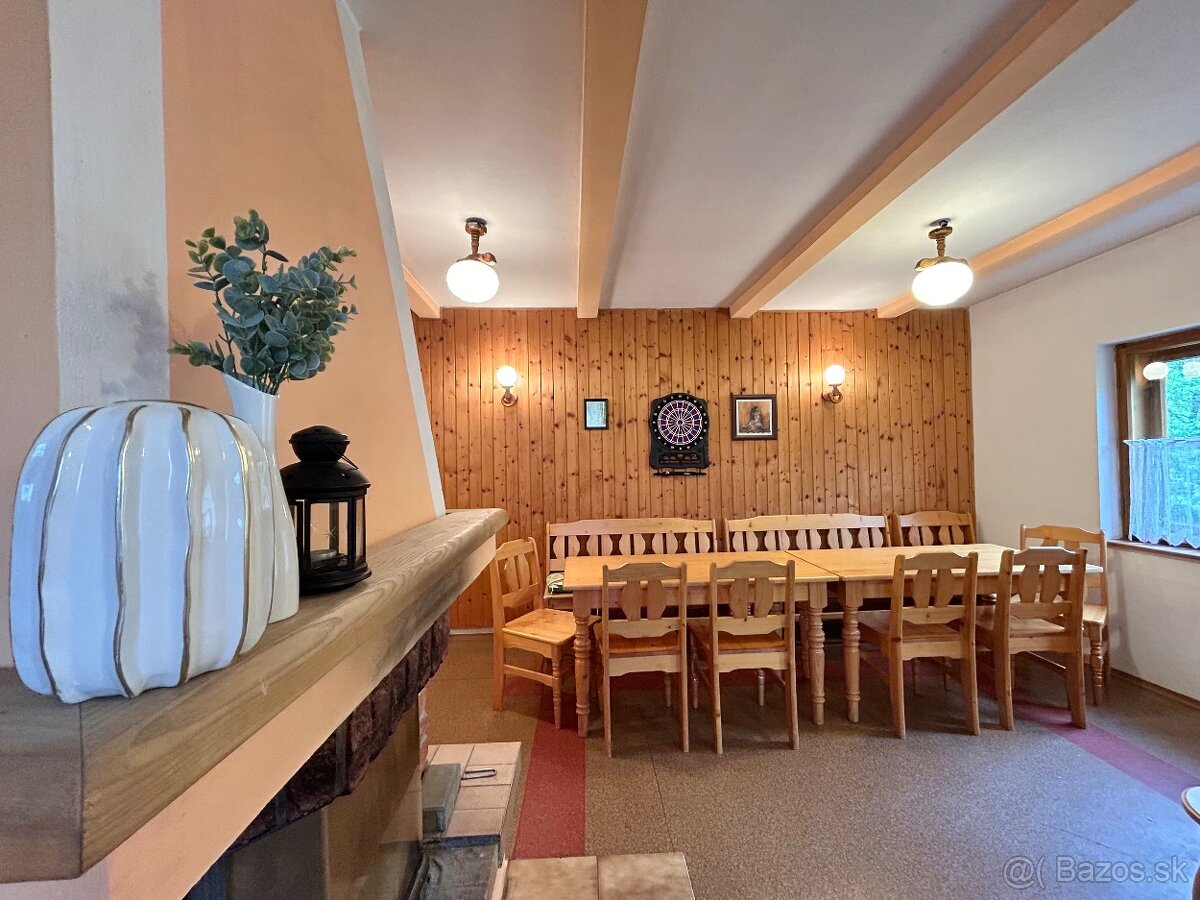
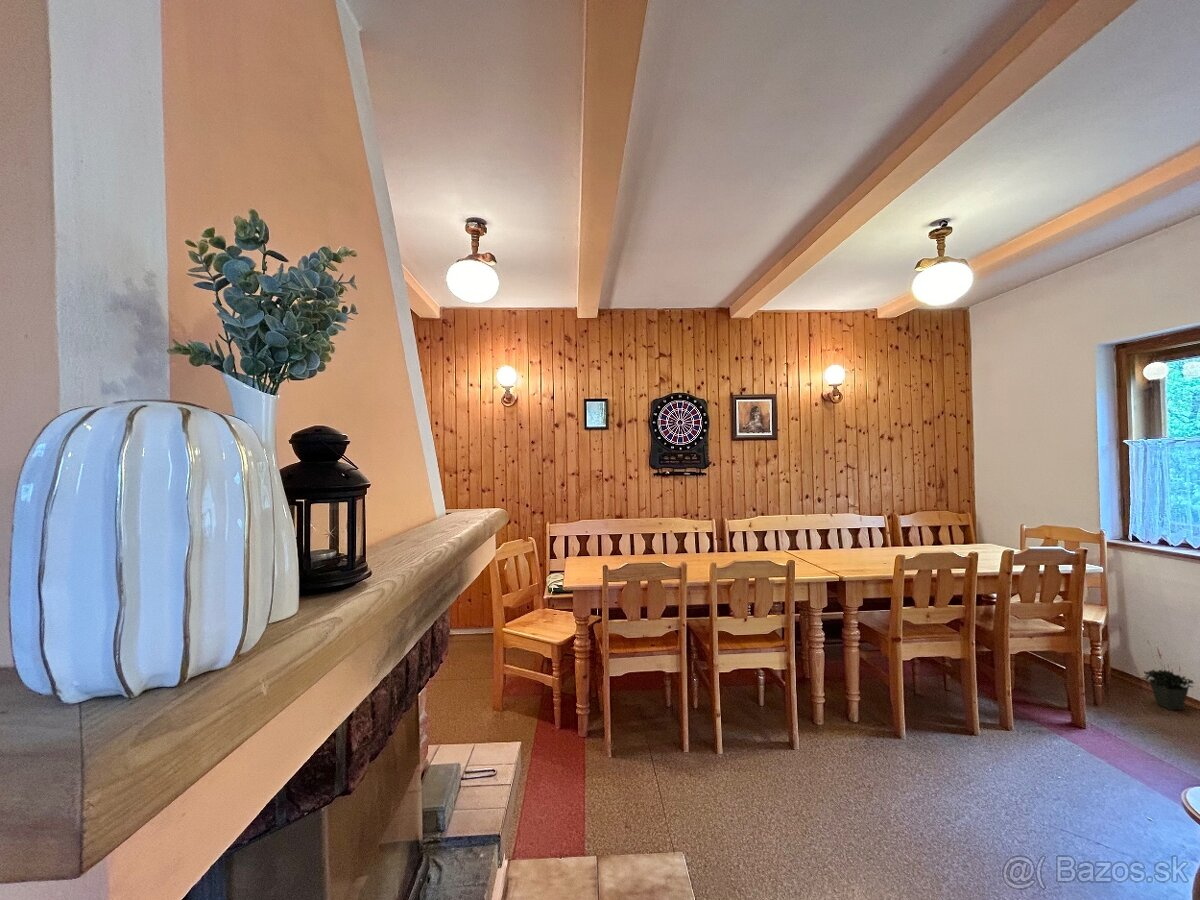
+ potted plant [1141,638,1195,711]
